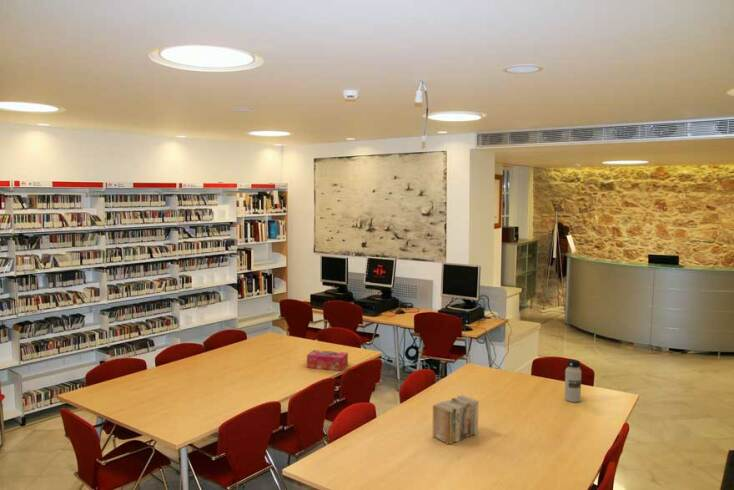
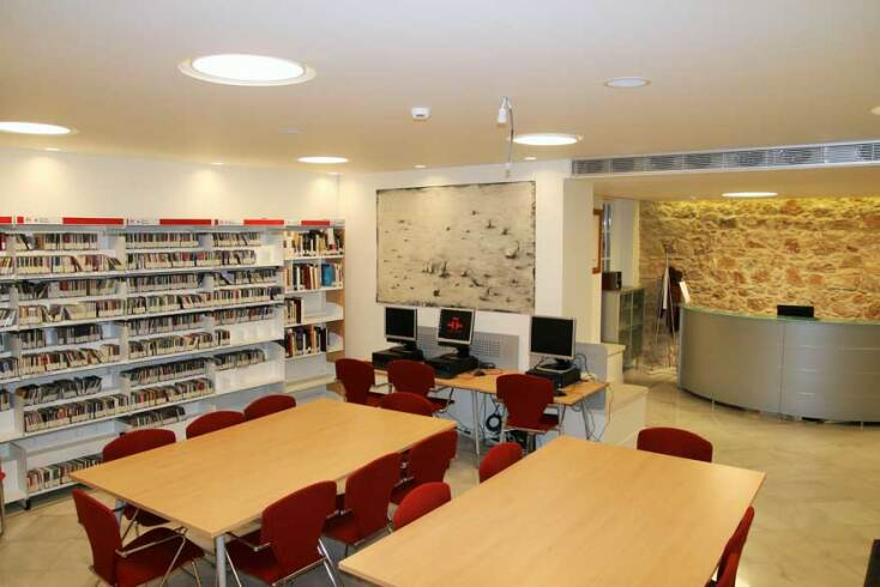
- tissue box [306,349,349,372]
- water bottle [564,358,582,403]
- books [432,394,480,445]
